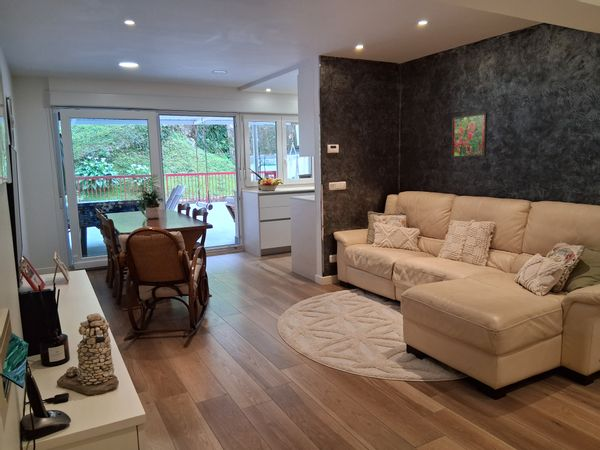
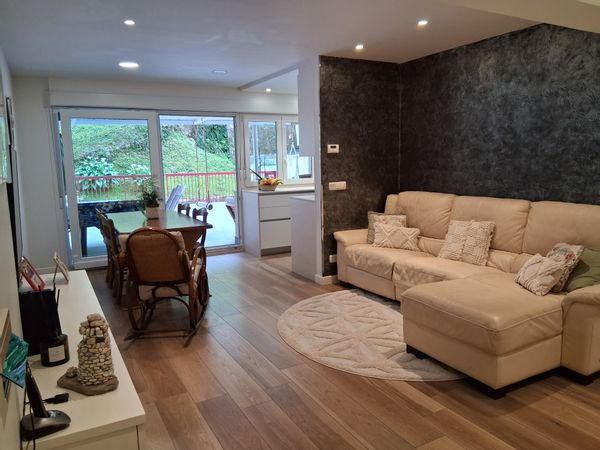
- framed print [451,112,488,159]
